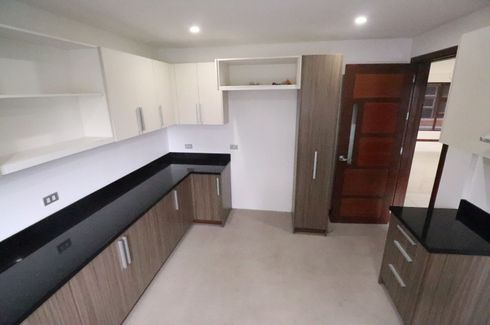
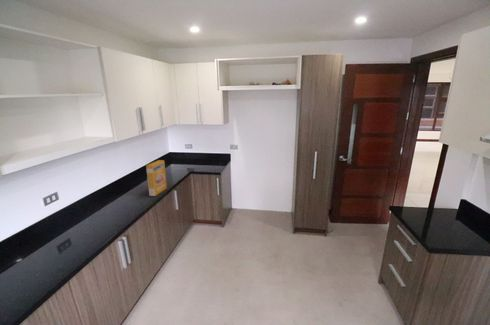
+ cereal box [145,159,168,197]
